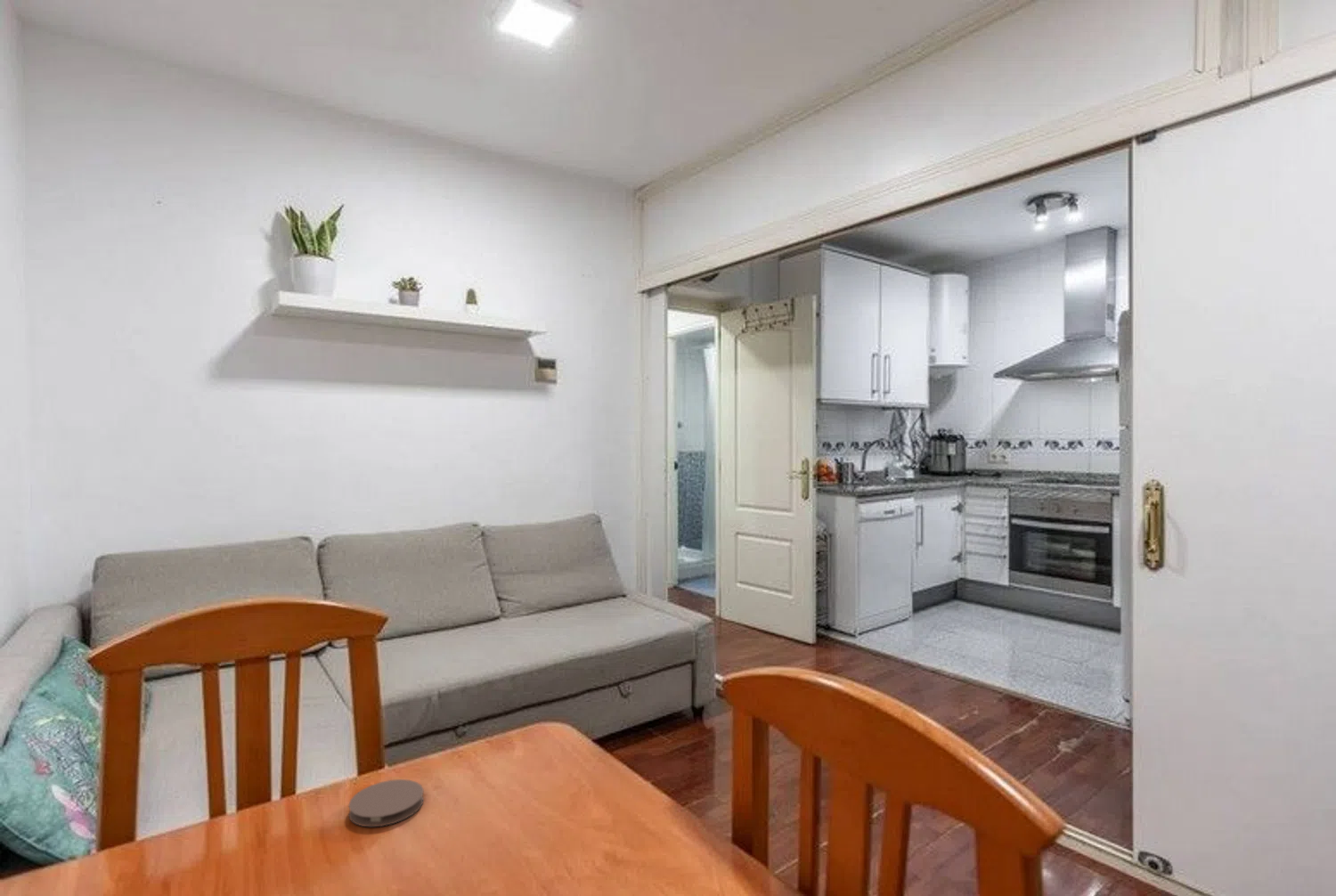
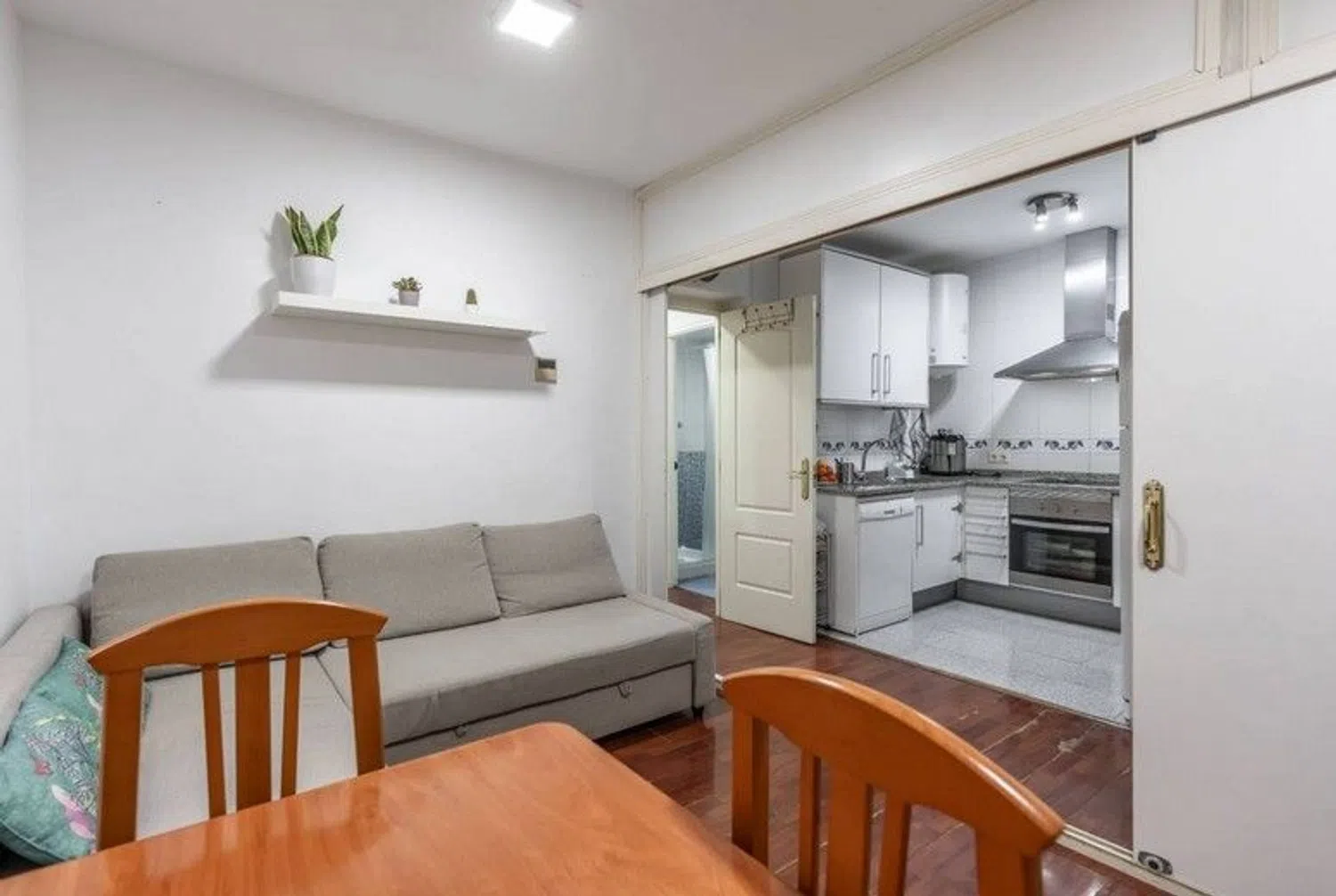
- coaster [347,778,425,827]
